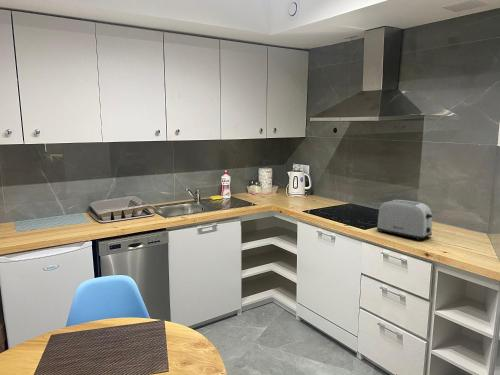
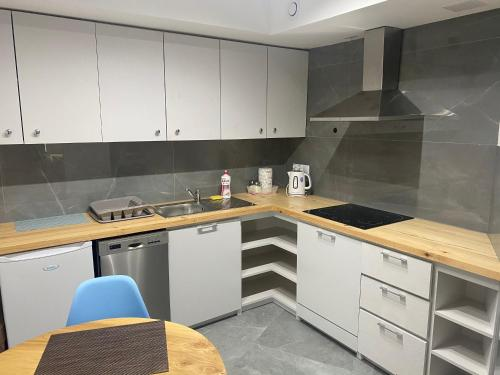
- toaster [376,199,433,241]
